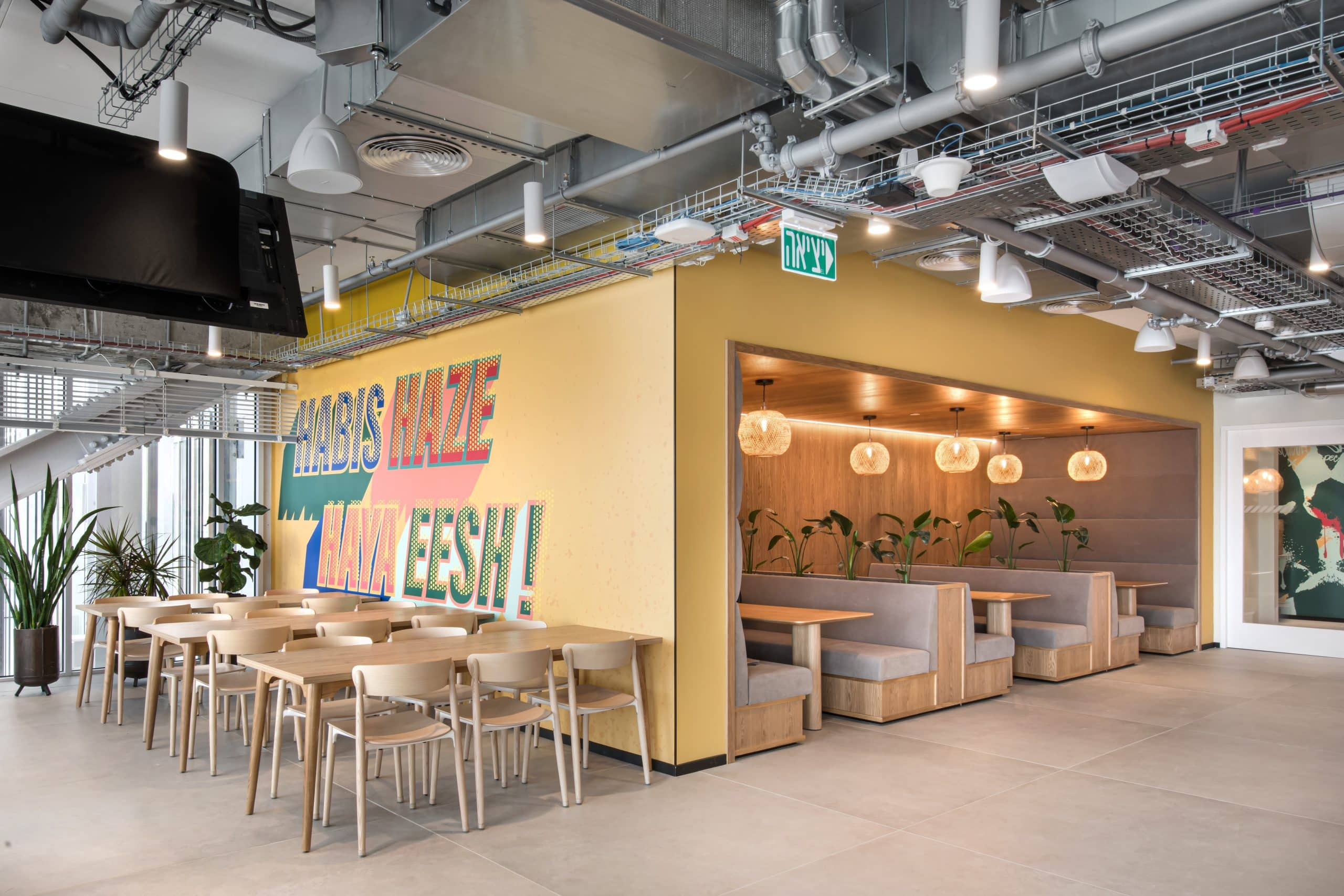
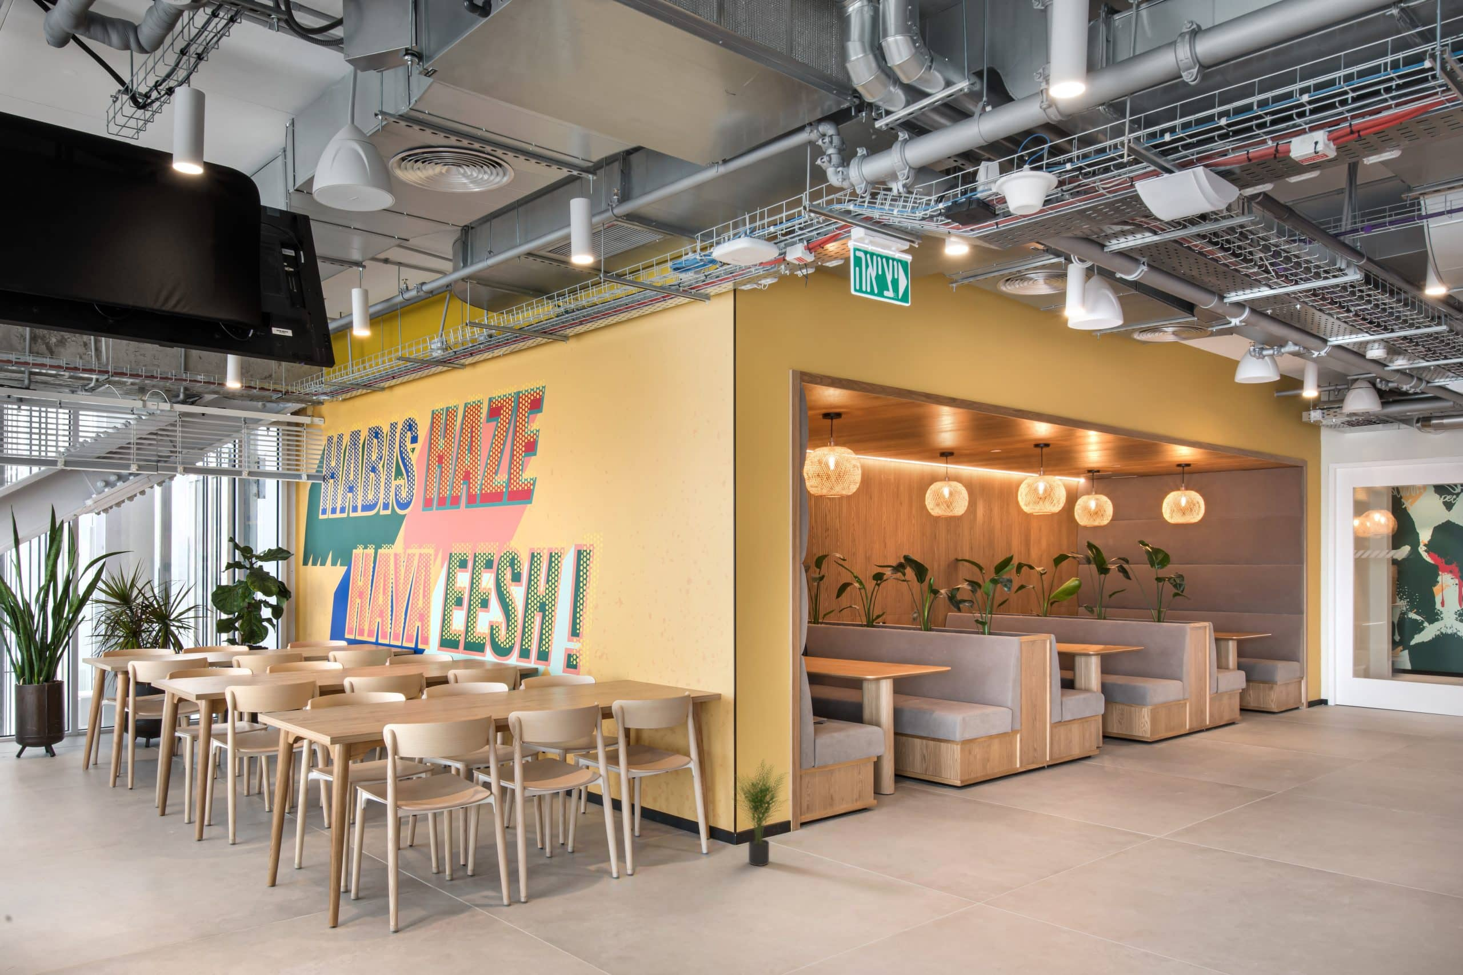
+ potted plant [728,758,790,866]
